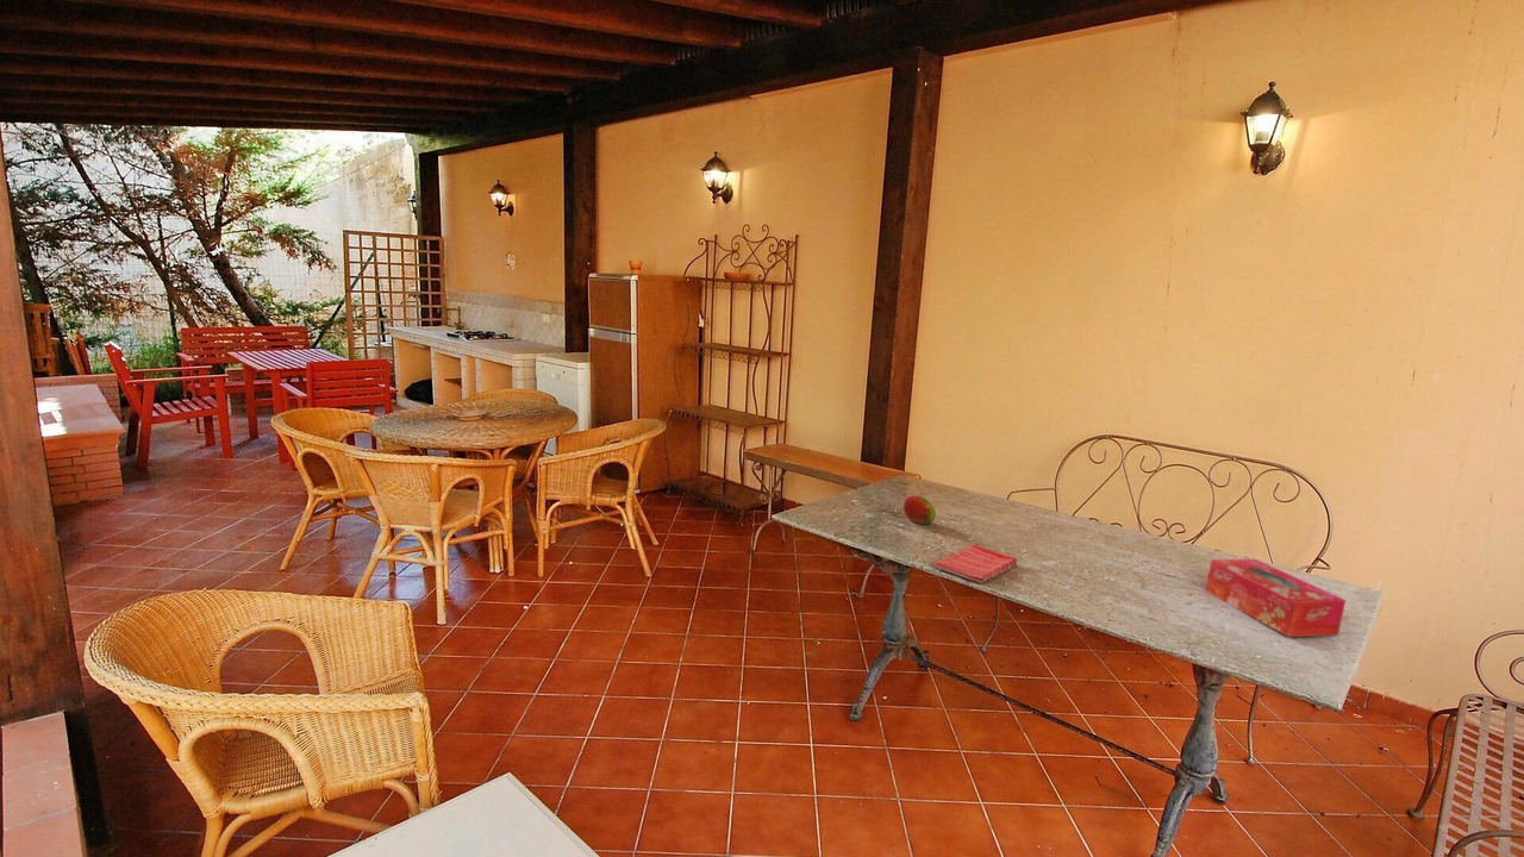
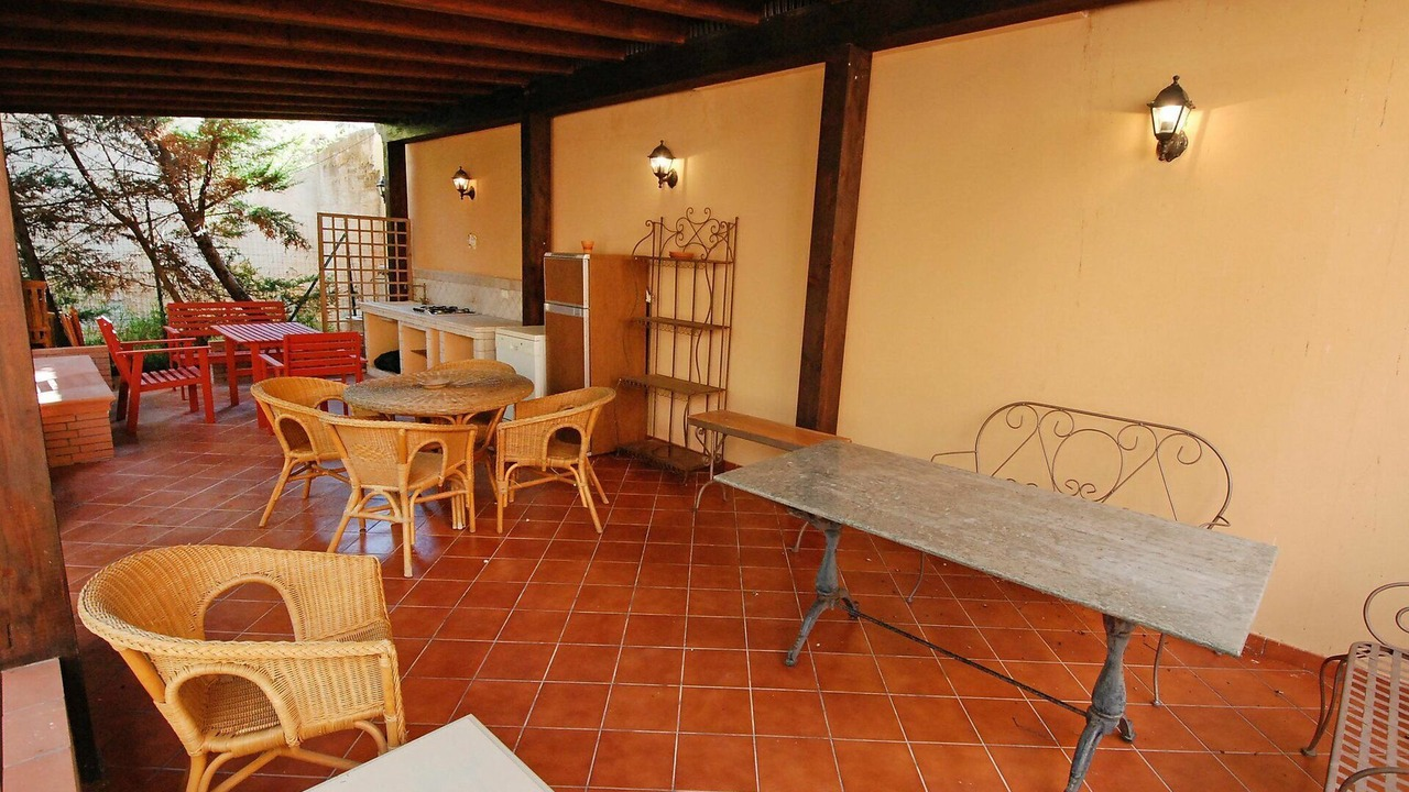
- dish towel [932,544,1018,584]
- tissue box [1205,558,1347,638]
- fruit [902,495,937,526]
